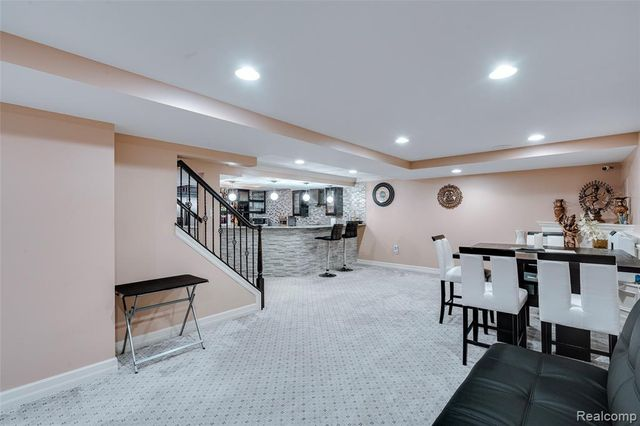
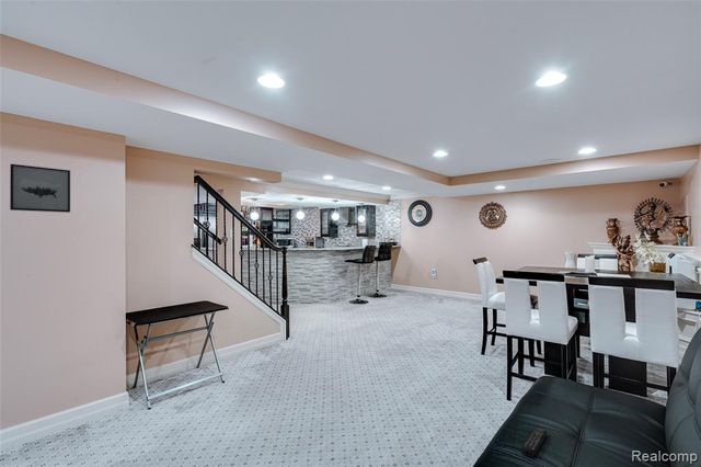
+ remote control [520,426,549,458]
+ wall art [9,163,71,214]
